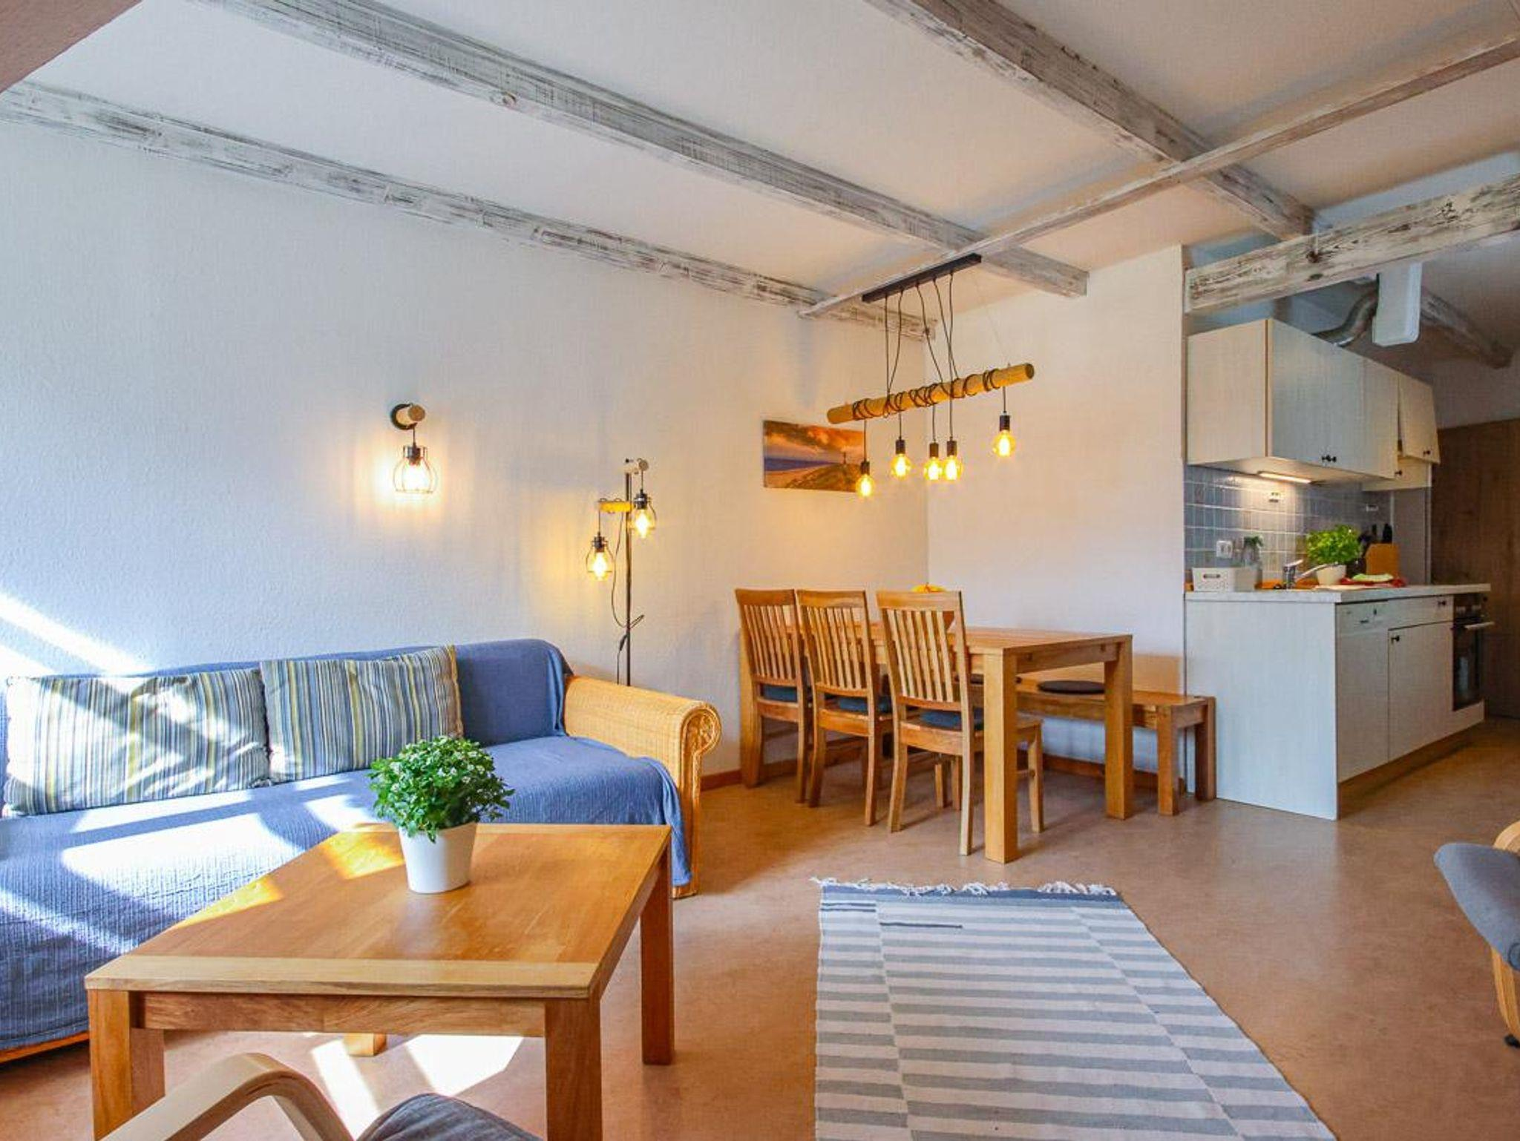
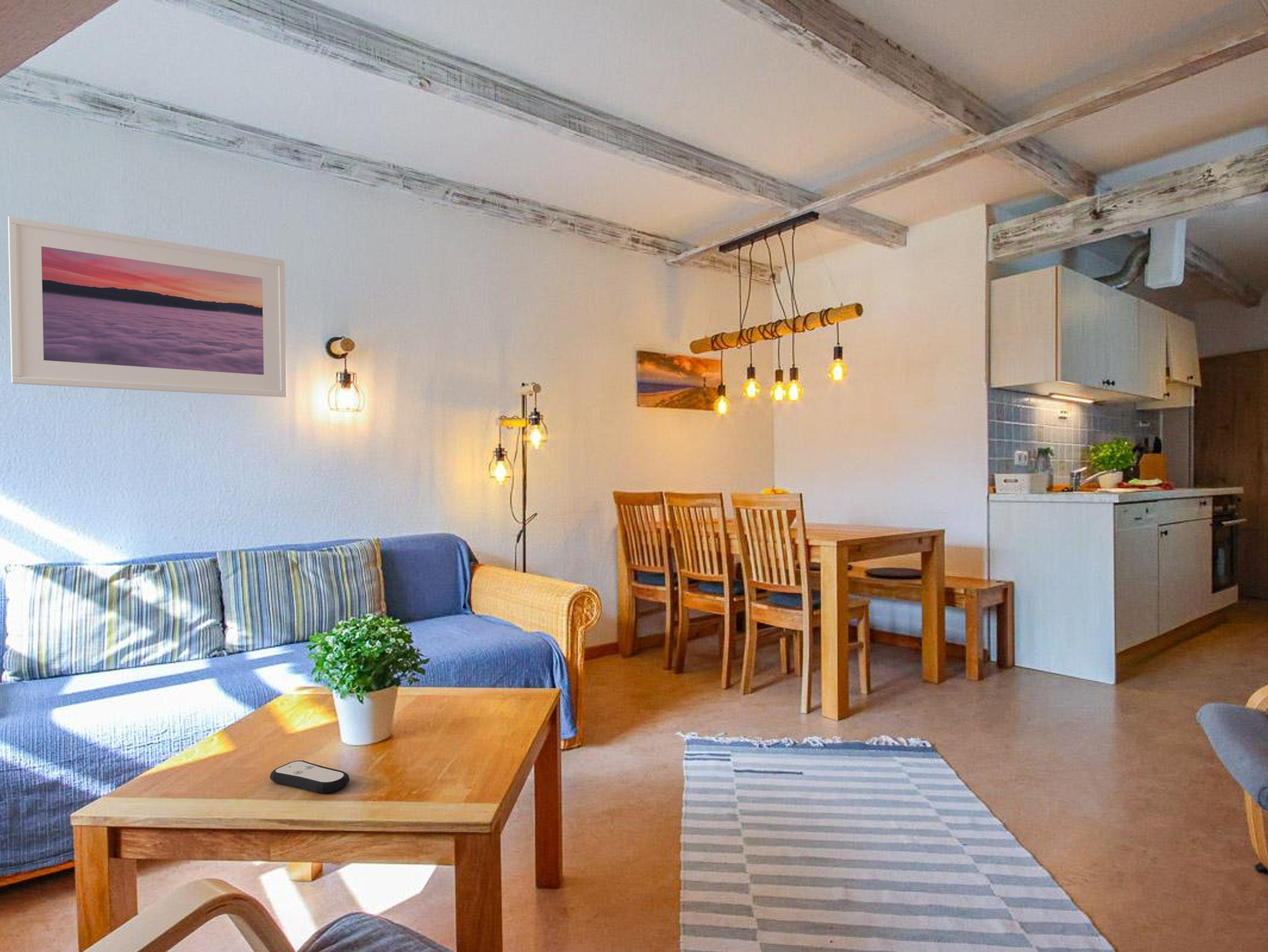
+ remote control [269,759,350,794]
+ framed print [7,215,287,398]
